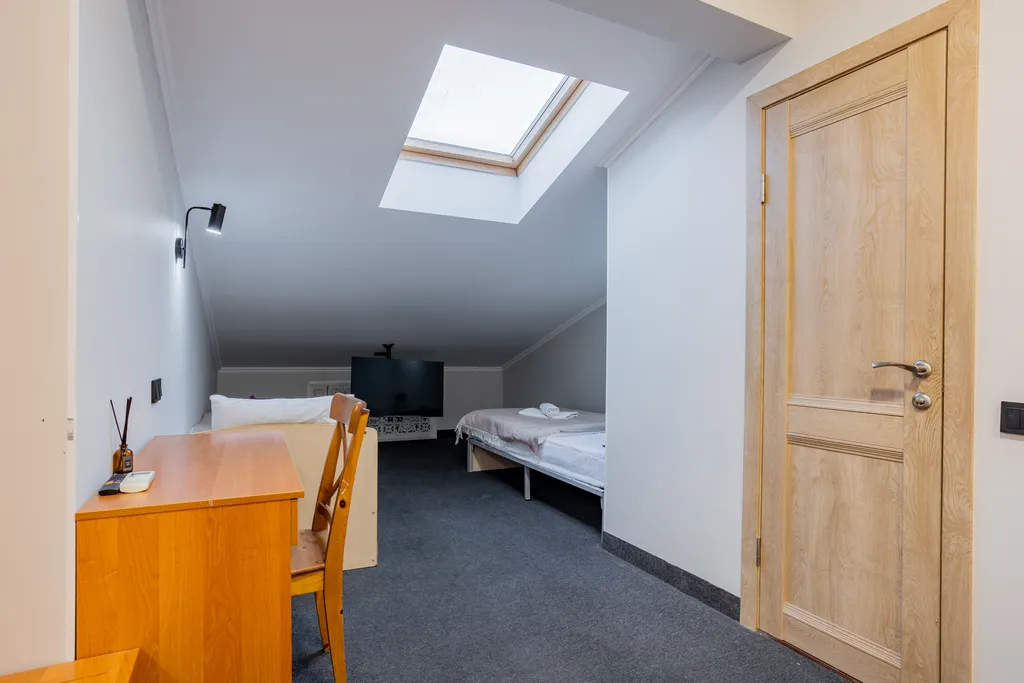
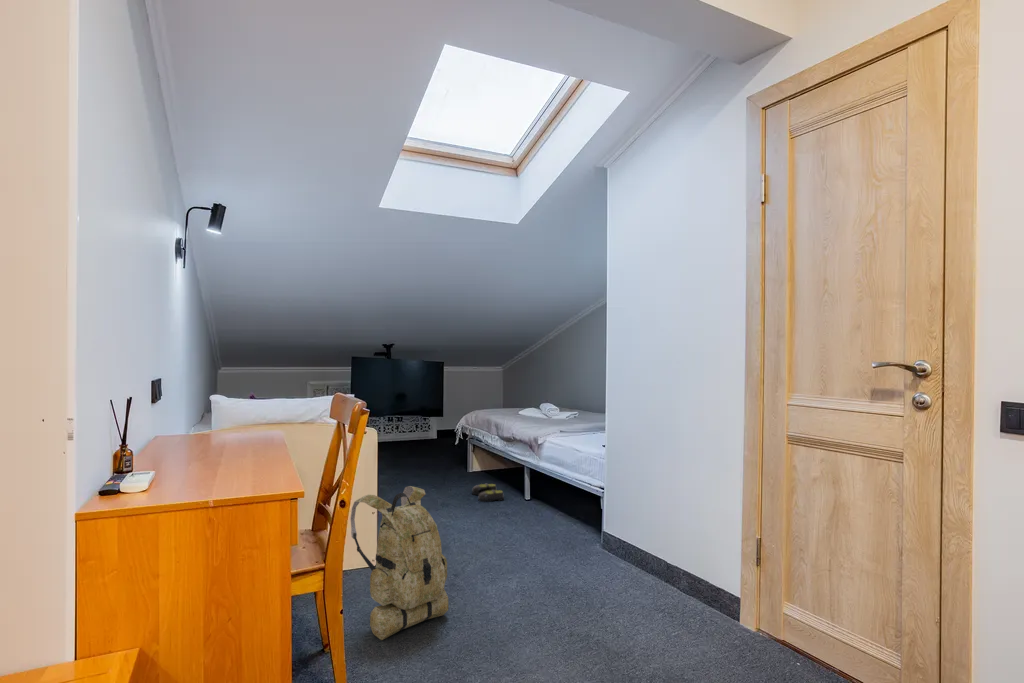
+ backpack [349,485,449,641]
+ slippers [471,483,505,503]
